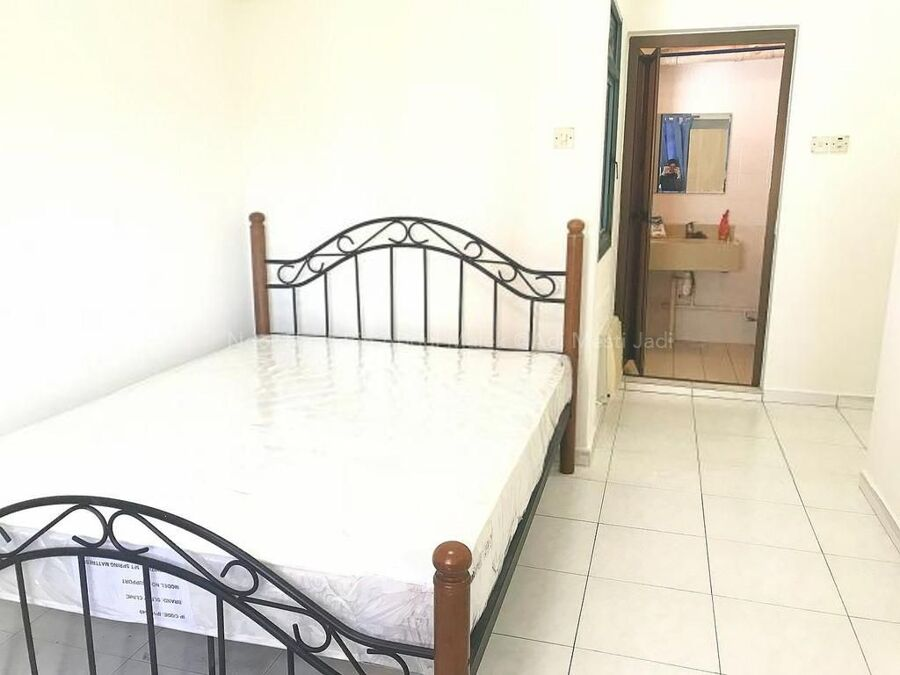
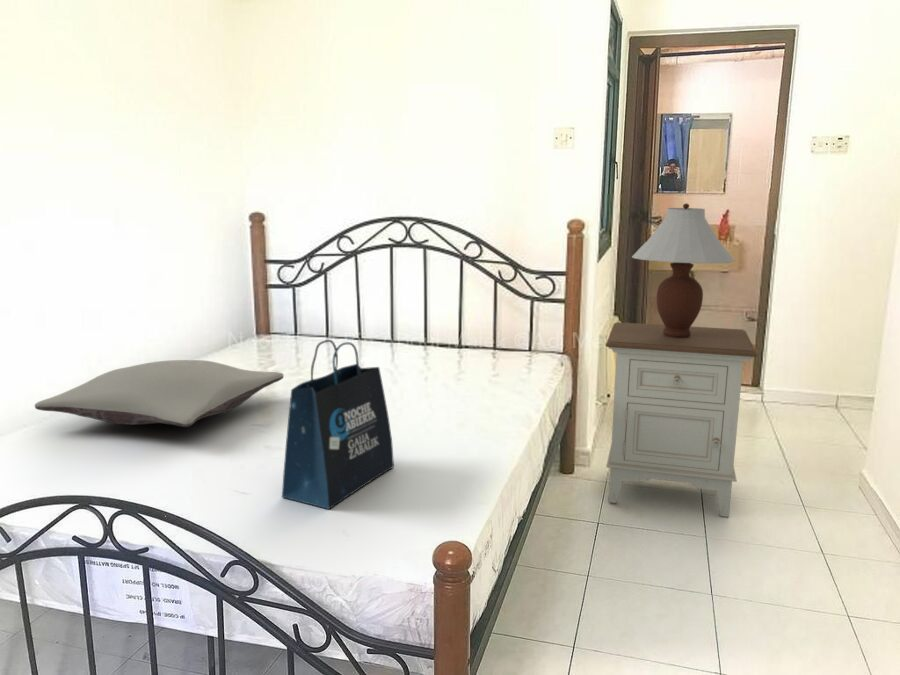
+ nightstand [605,321,758,518]
+ table lamp [631,202,736,338]
+ tote bag [281,339,395,510]
+ pillow [34,359,285,428]
